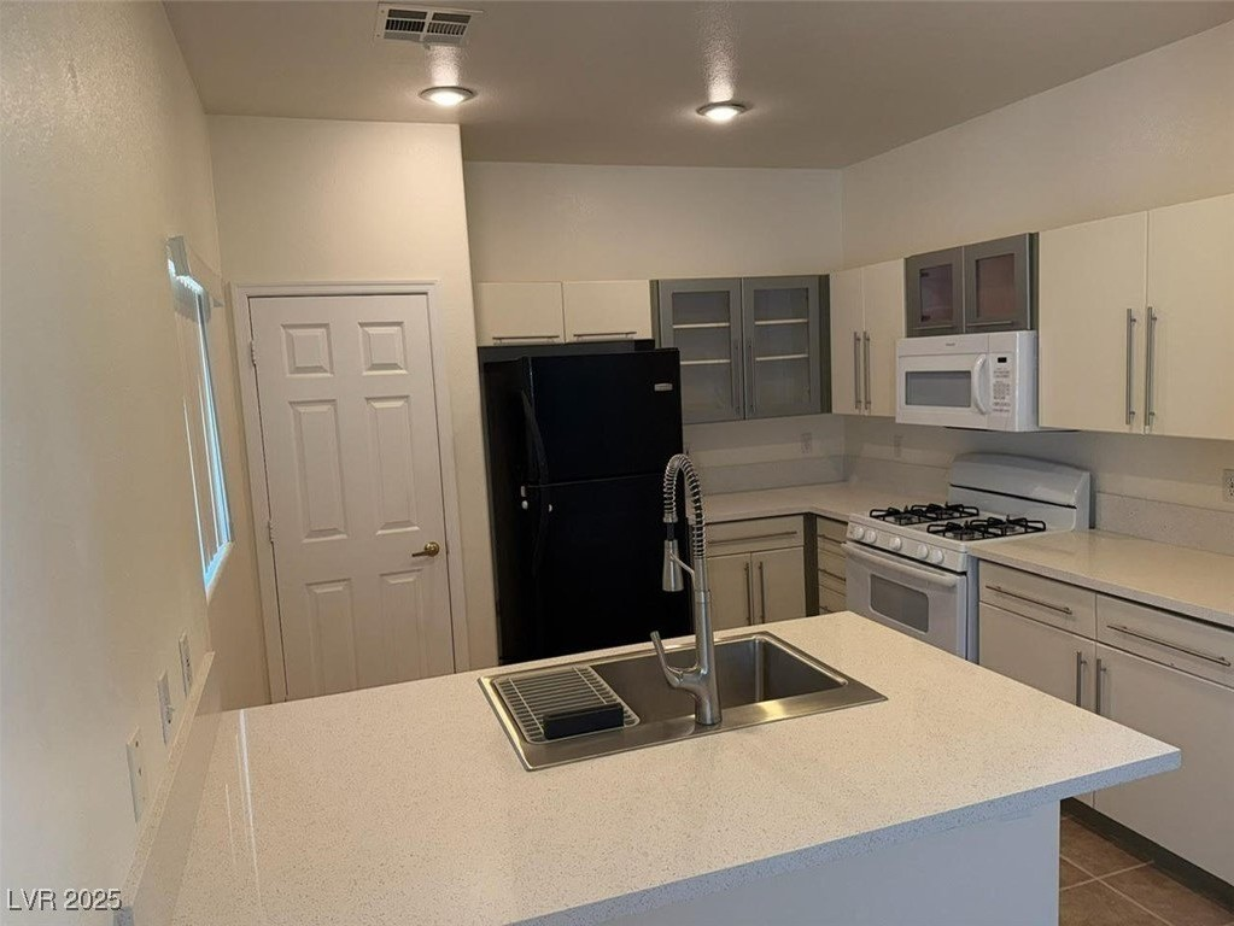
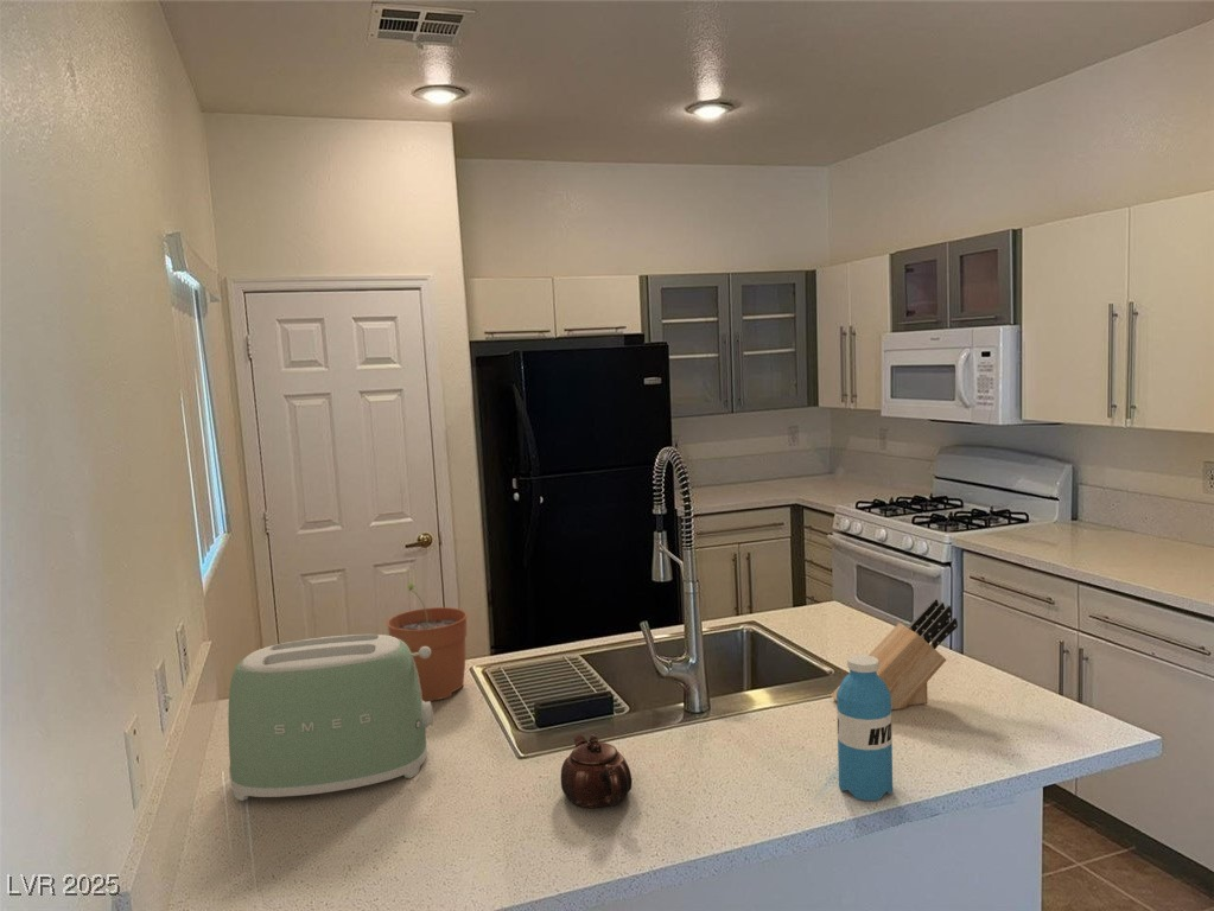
+ plant pot [386,582,469,702]
+ toaster [227,633,434,802]
+ teapot [560,733,633,809]
+ water bottle [835,654,894,802]
+ knife block [830,598,959,711]
